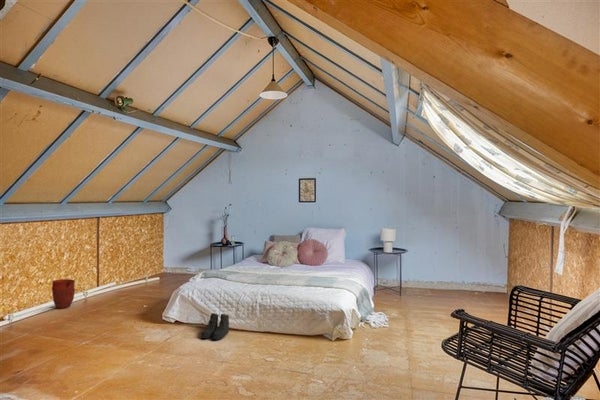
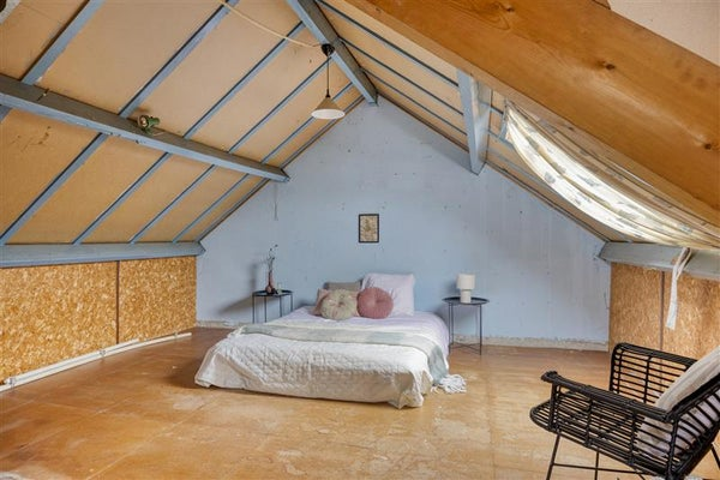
- boots [200,312,230,340]
- vase [51,278,76,309]
